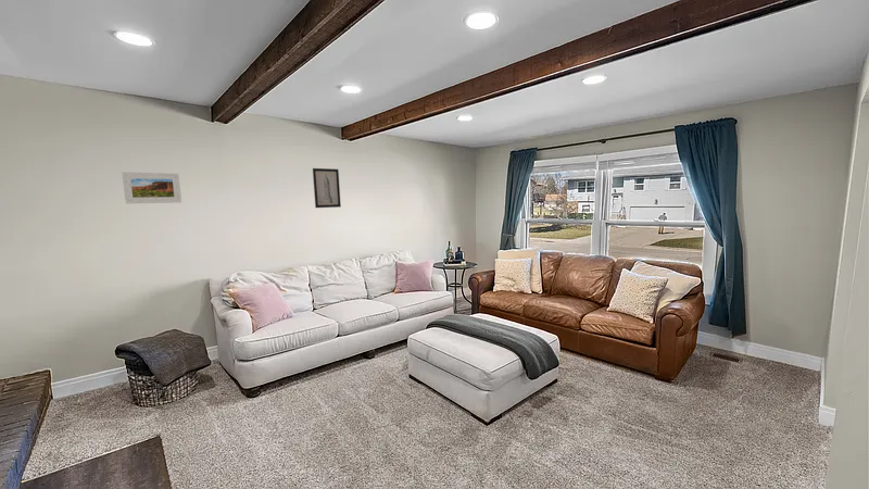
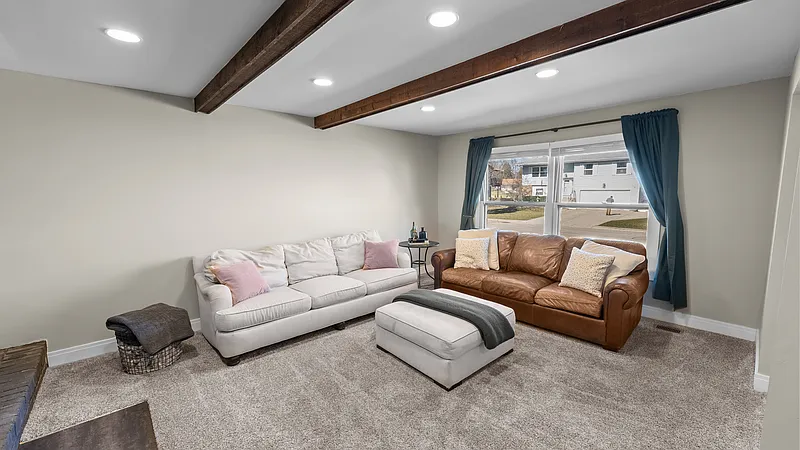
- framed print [121,172,182,204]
- wall art [312,167,342,209]
